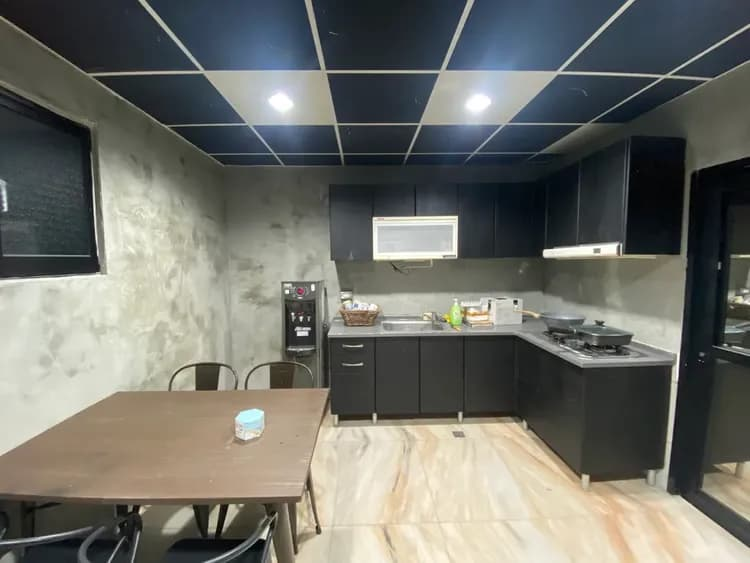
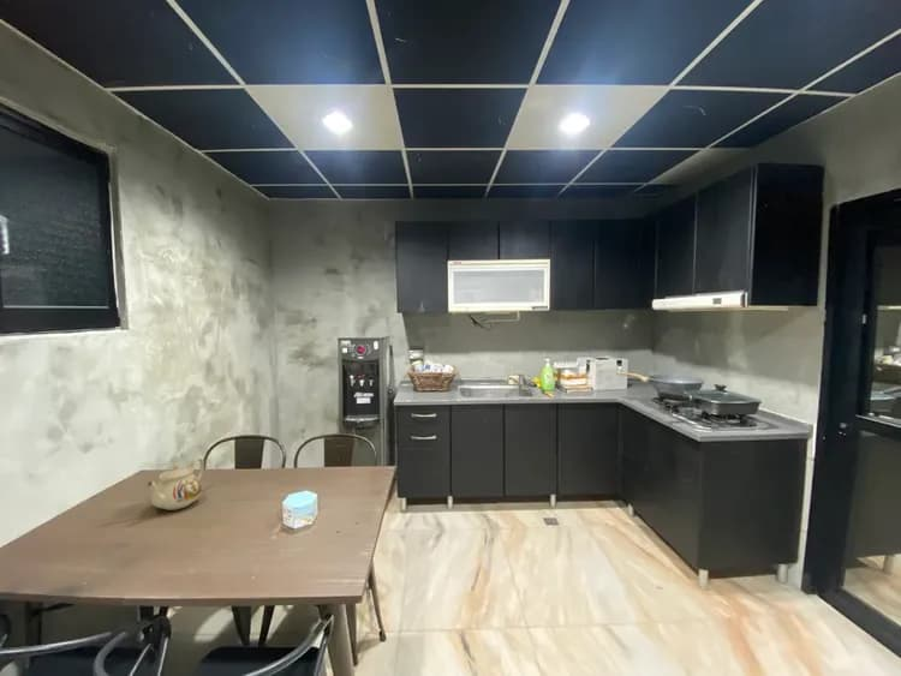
+ teapot [145,456,205,512]
